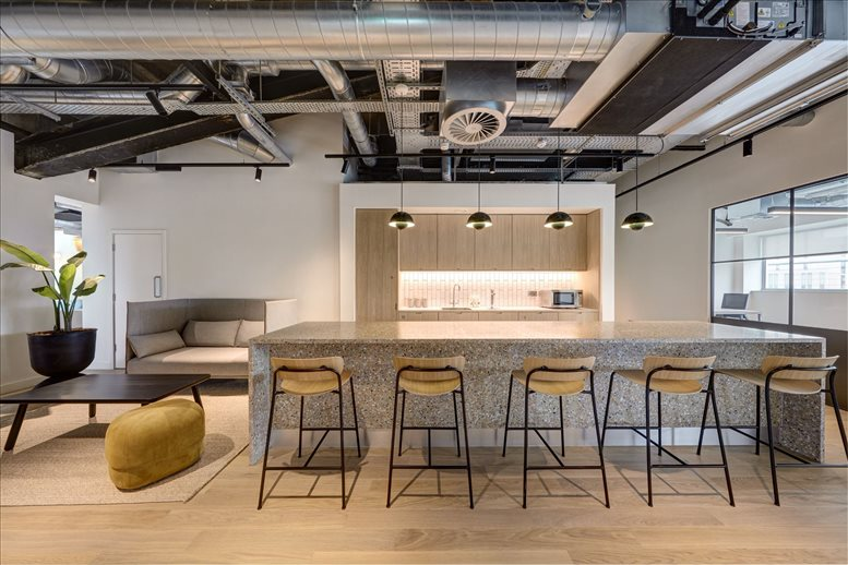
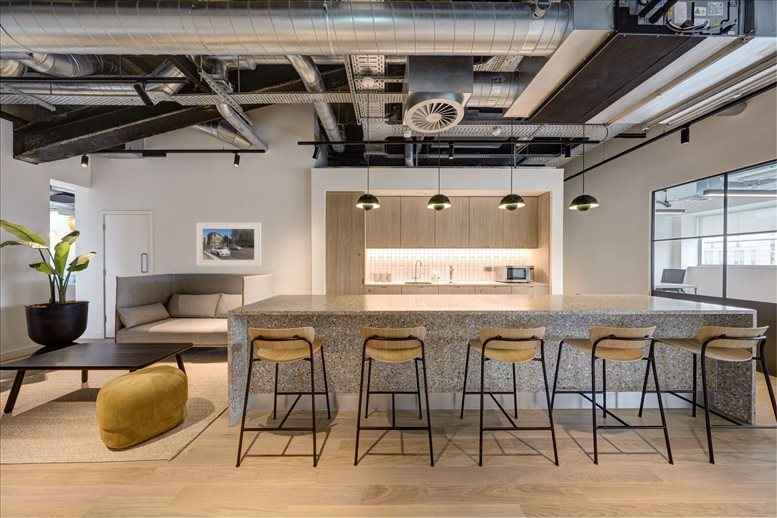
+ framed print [195,221,262,267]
